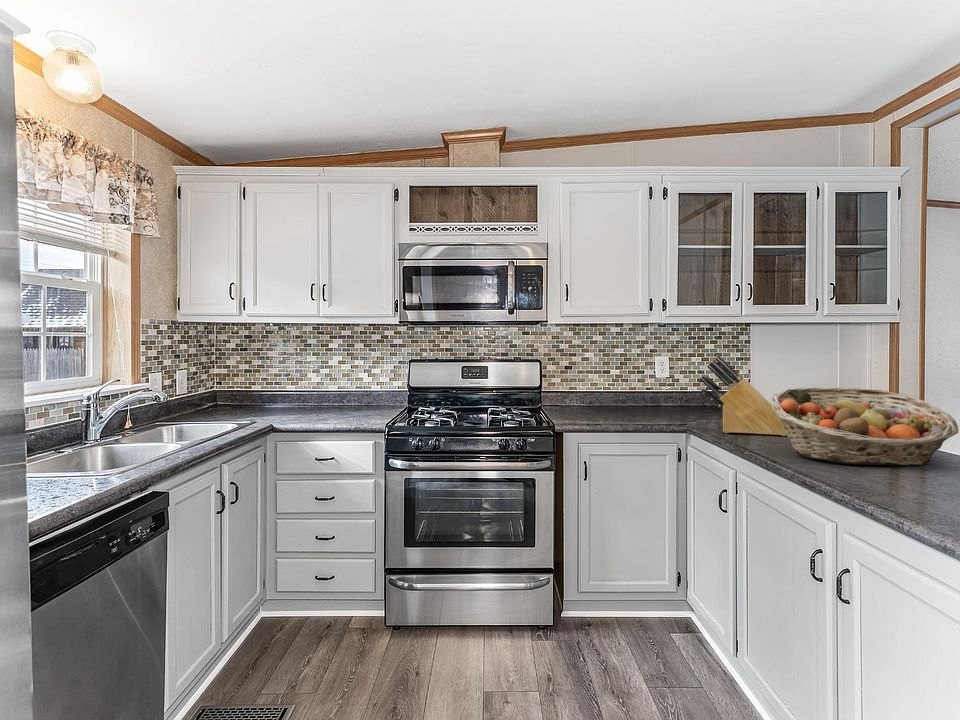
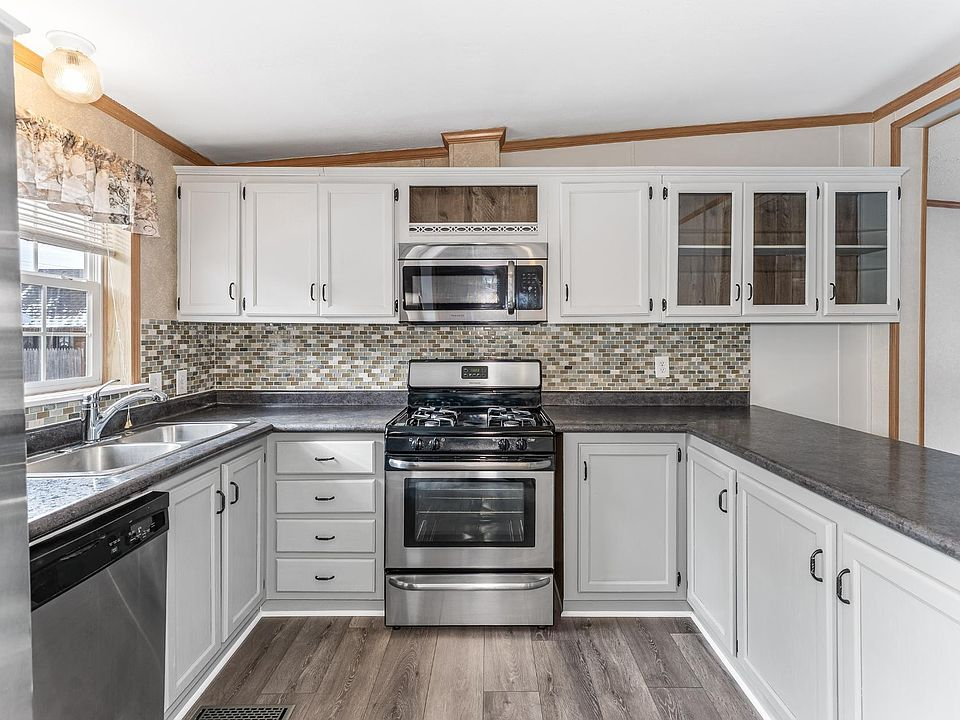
- knife block [698,355,788,437]
- fruit basket [770,387,959,467]
